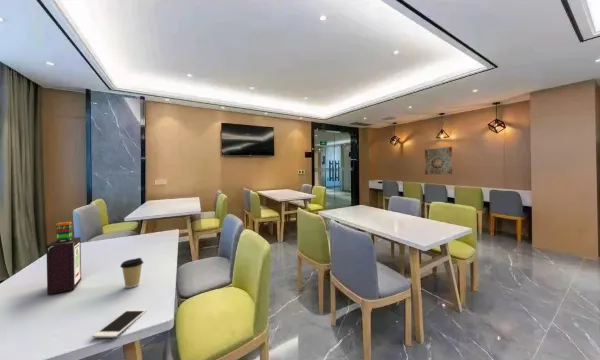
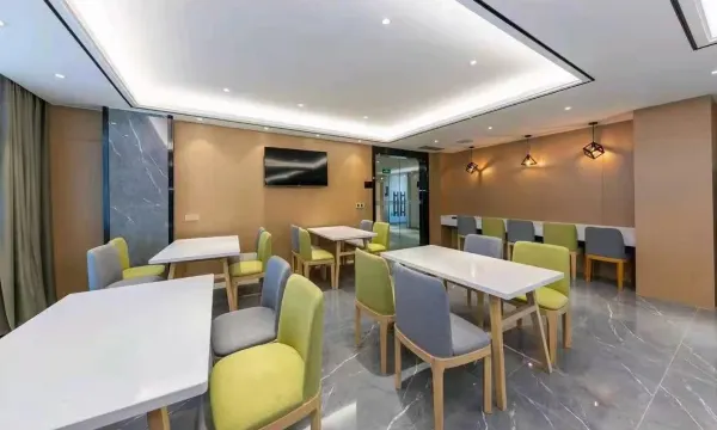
- wall art [424,146,453,176]
- bottle [45,221,82,296]
- cell phone [92,308,148,339]
- coffee cup [119,257,144,289]
